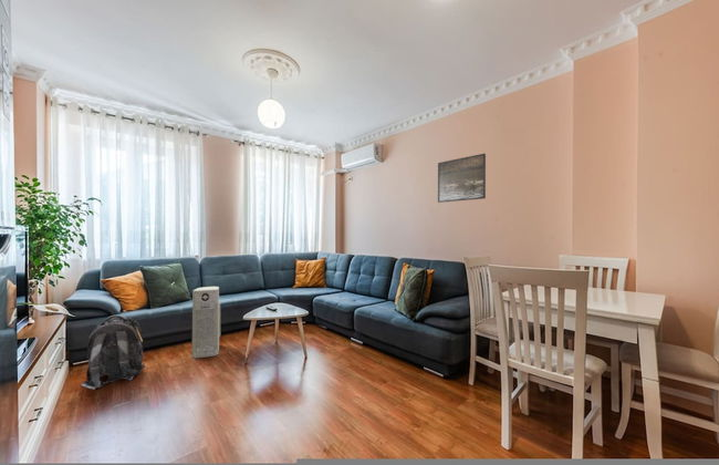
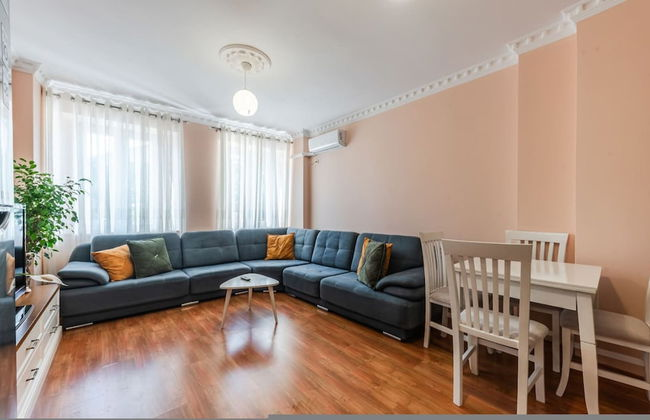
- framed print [437,153,487,204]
- backpack [80,313,146,391]
- air purifier [191,286,221,360]
